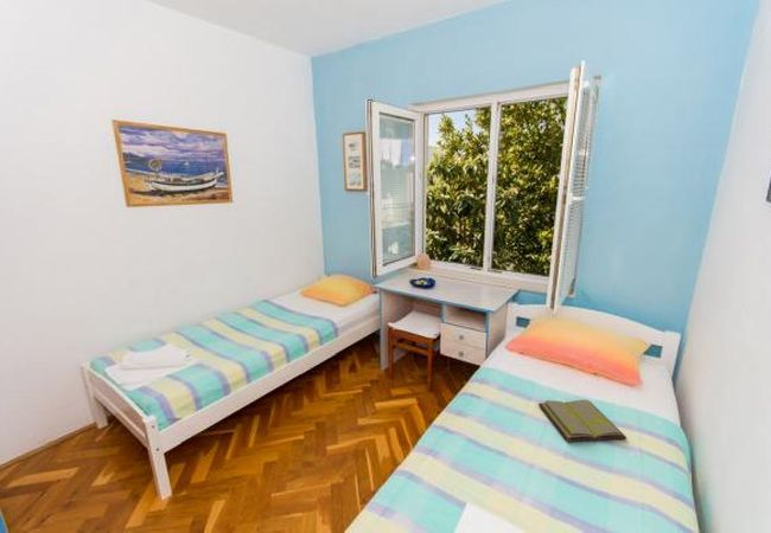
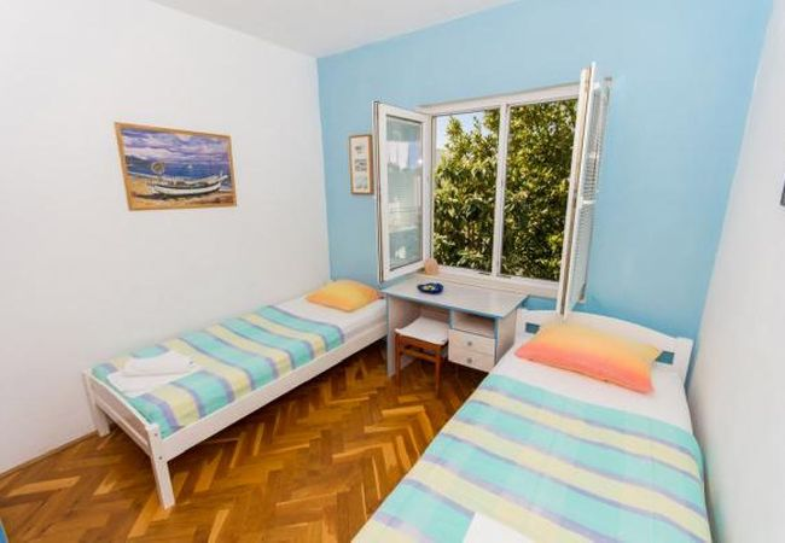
- diary [537,399,627,443]
